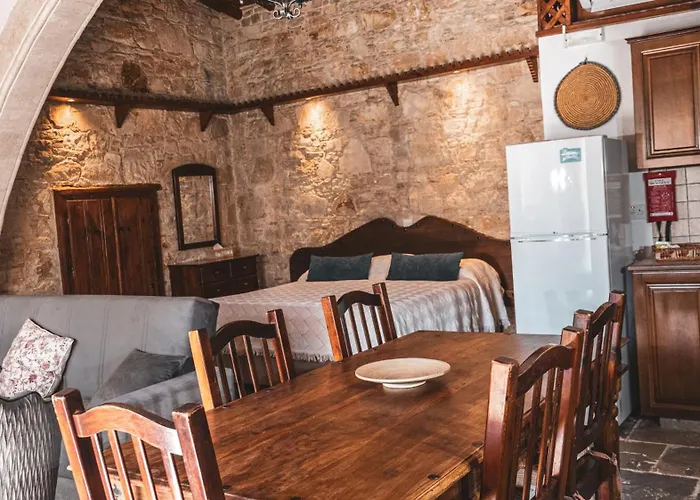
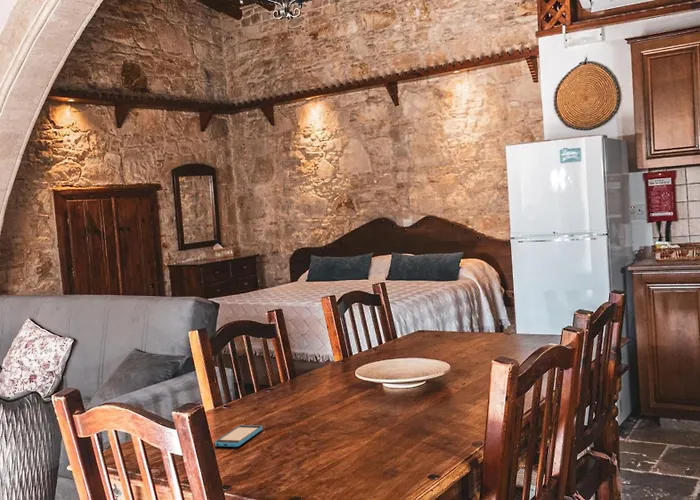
+ smartphone [214,424,263,448]
